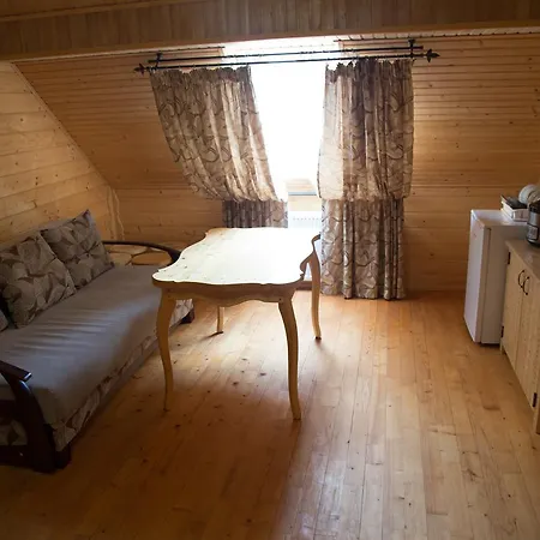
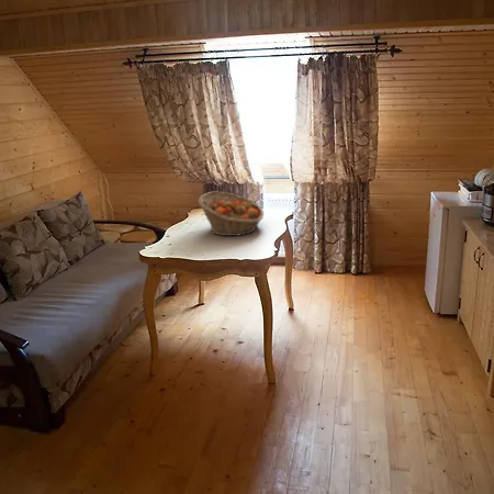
+ fruit basket [198,191,265,237]
